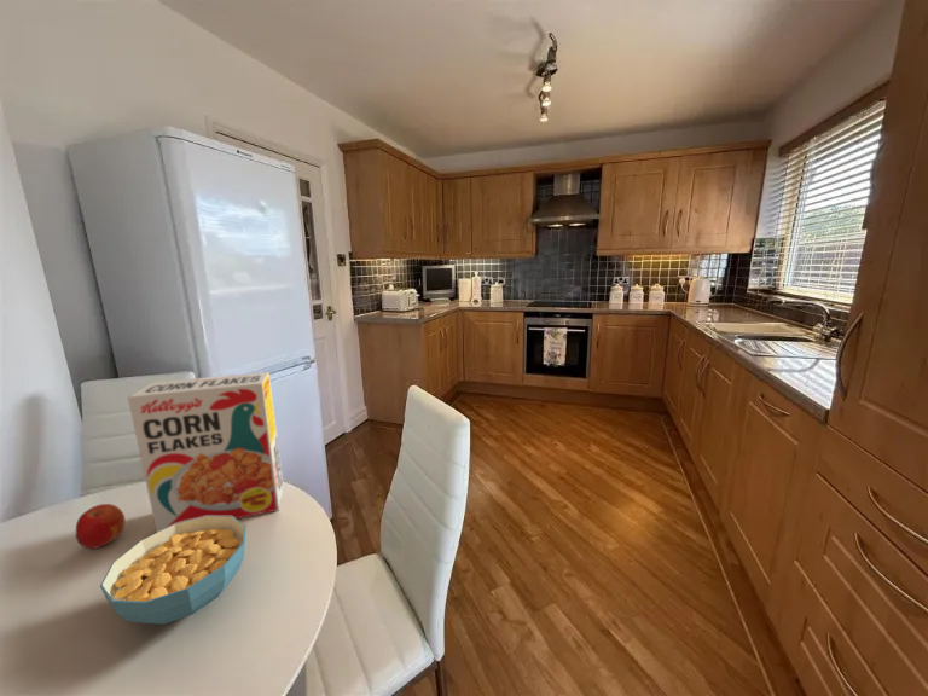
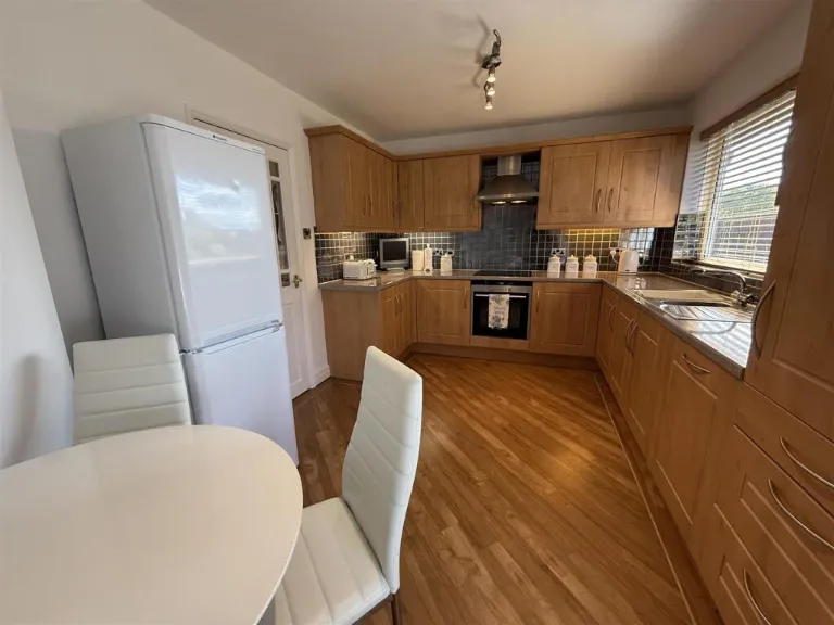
- cereal box [127,371,285,533]
- fruit [75,503,126,550]
- cereal bowl [99,516,248,625]
